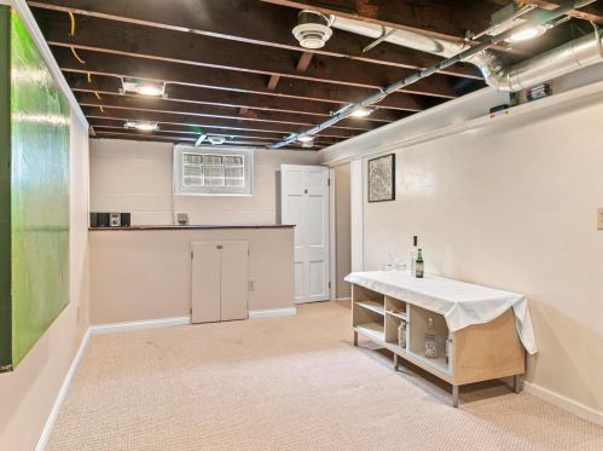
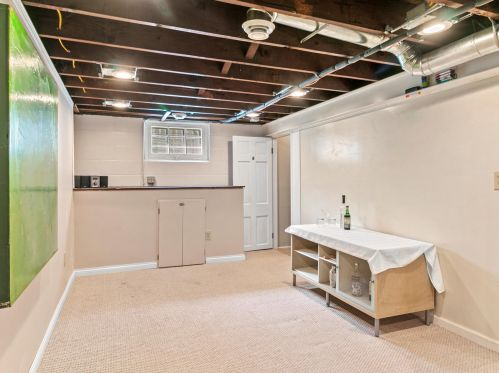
- wall art [366,152,396,204]
